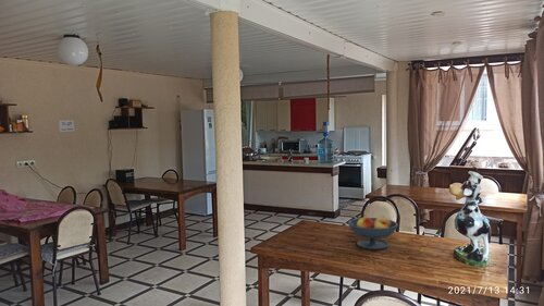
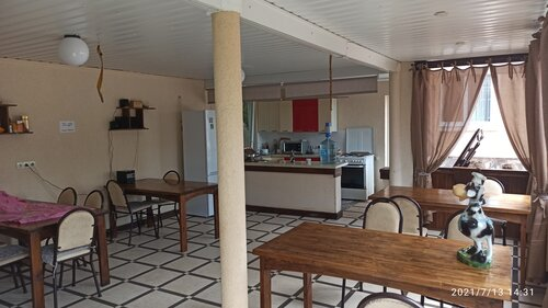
- fruit bowl [347,216,398,250]
